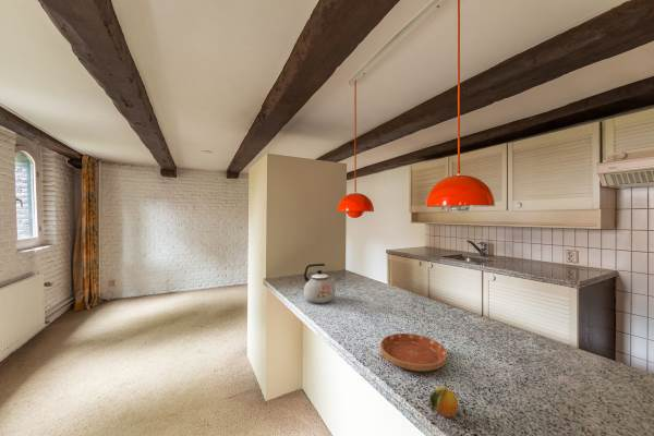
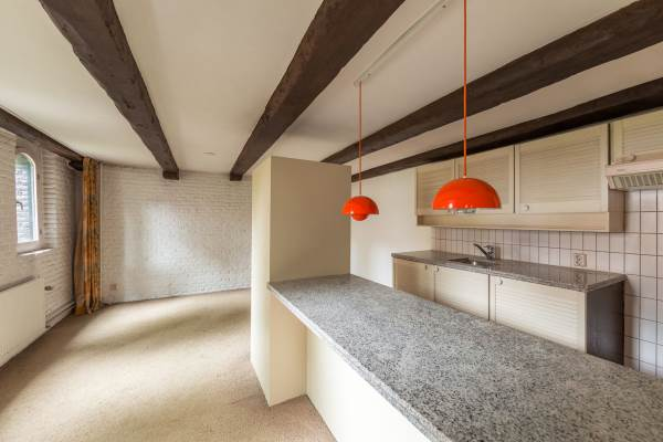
- fruit [428,380,459,419]
- kettle [303,263,337,304]
- saucer [379,332,448,373]
